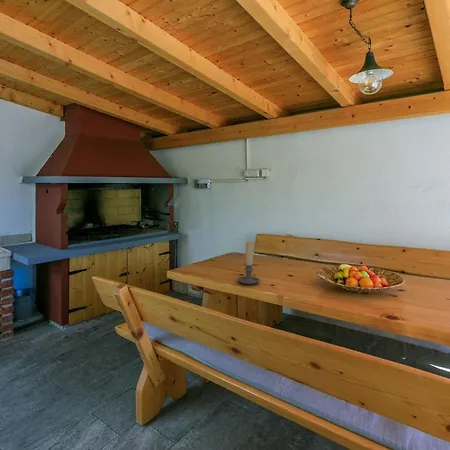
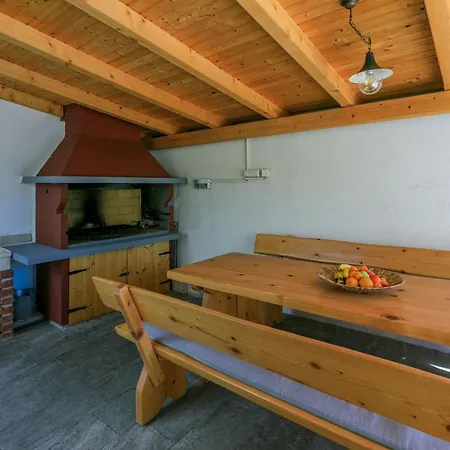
- candle holder [236,241,261,285]
